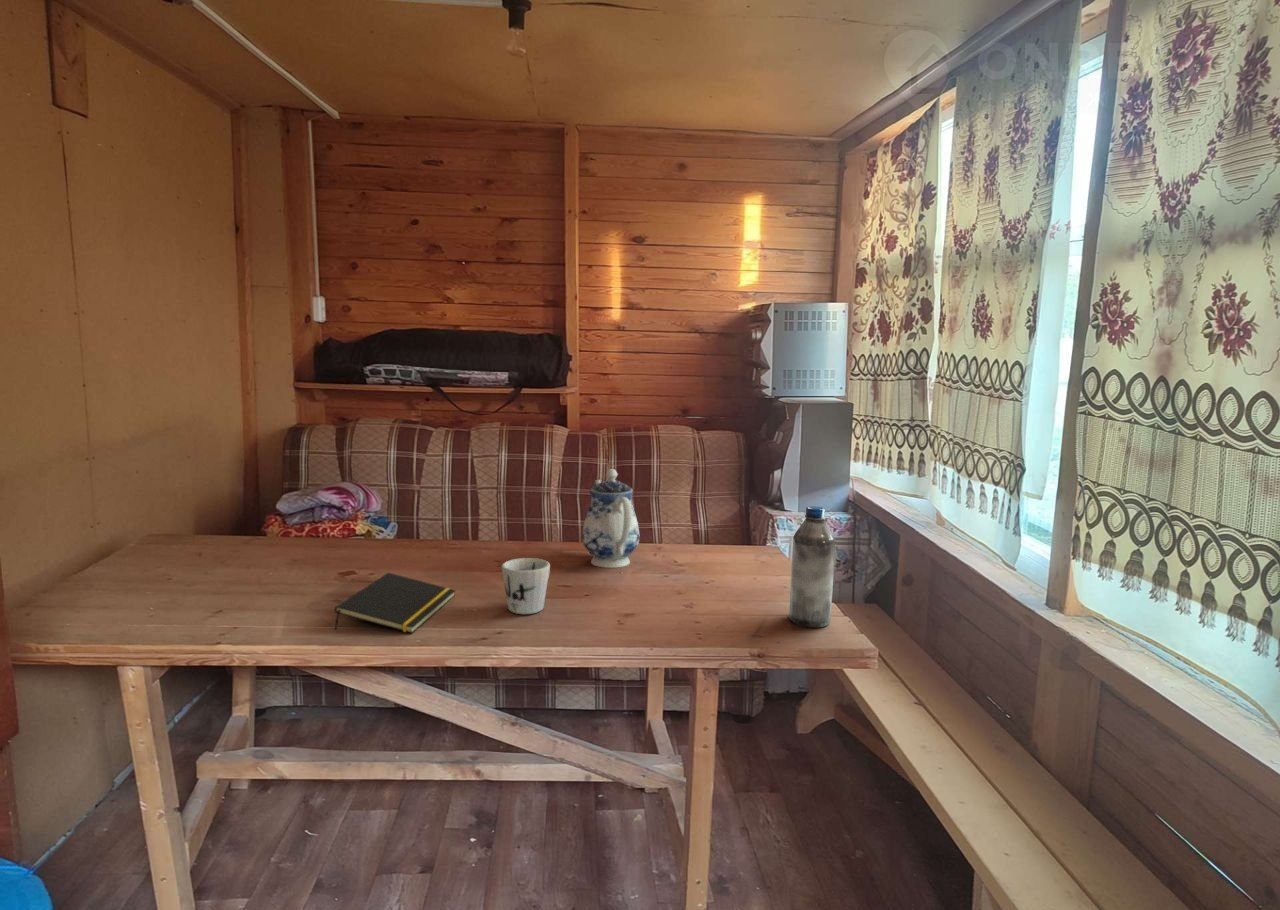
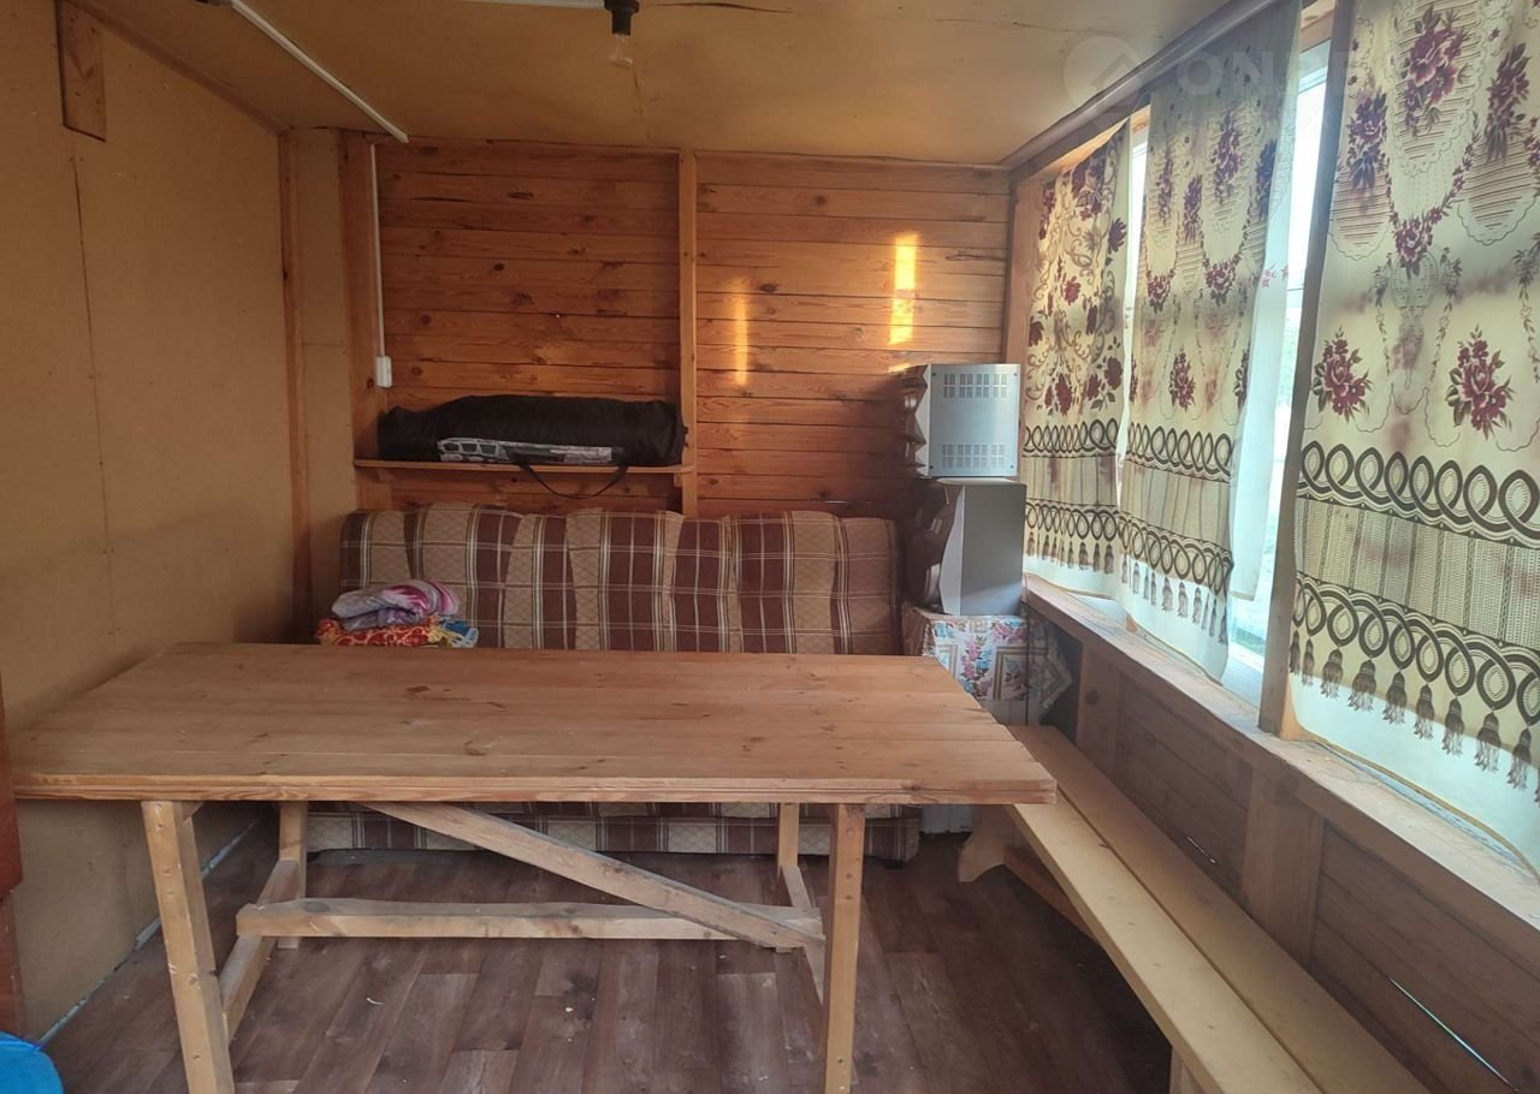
- teapot [581,468,641,569]
- notepad [334,572,457,634]
- mug [501,557,551,615]
- water bottle [788,505,836,629]
